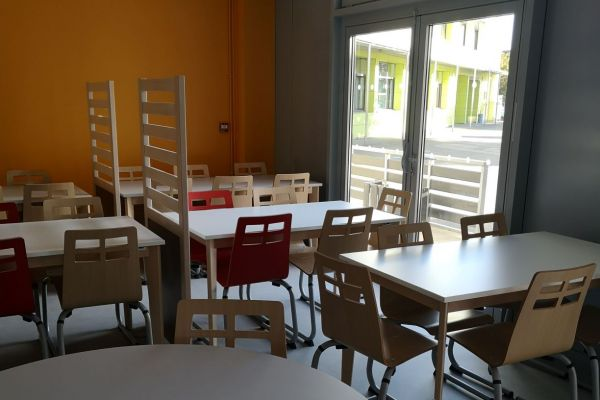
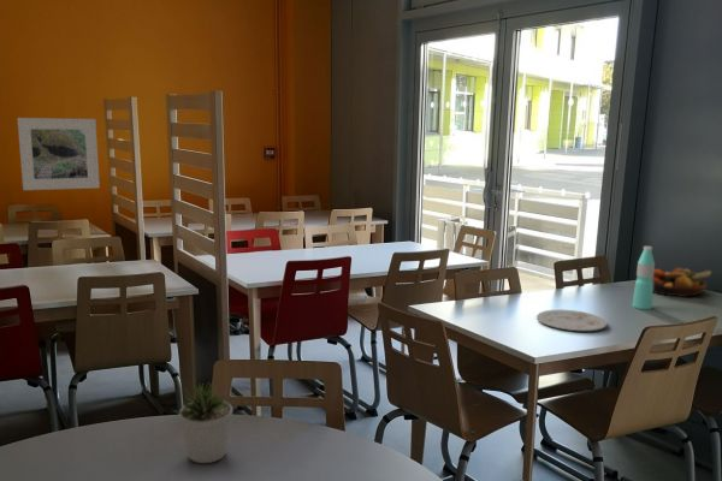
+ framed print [17,117,101,191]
+ plate [535,308,608,332]
+ fruit bowl [652,267,714,298]
+ potted plant [172,381,233,464]
+ water bottle [631,245,656,310]
